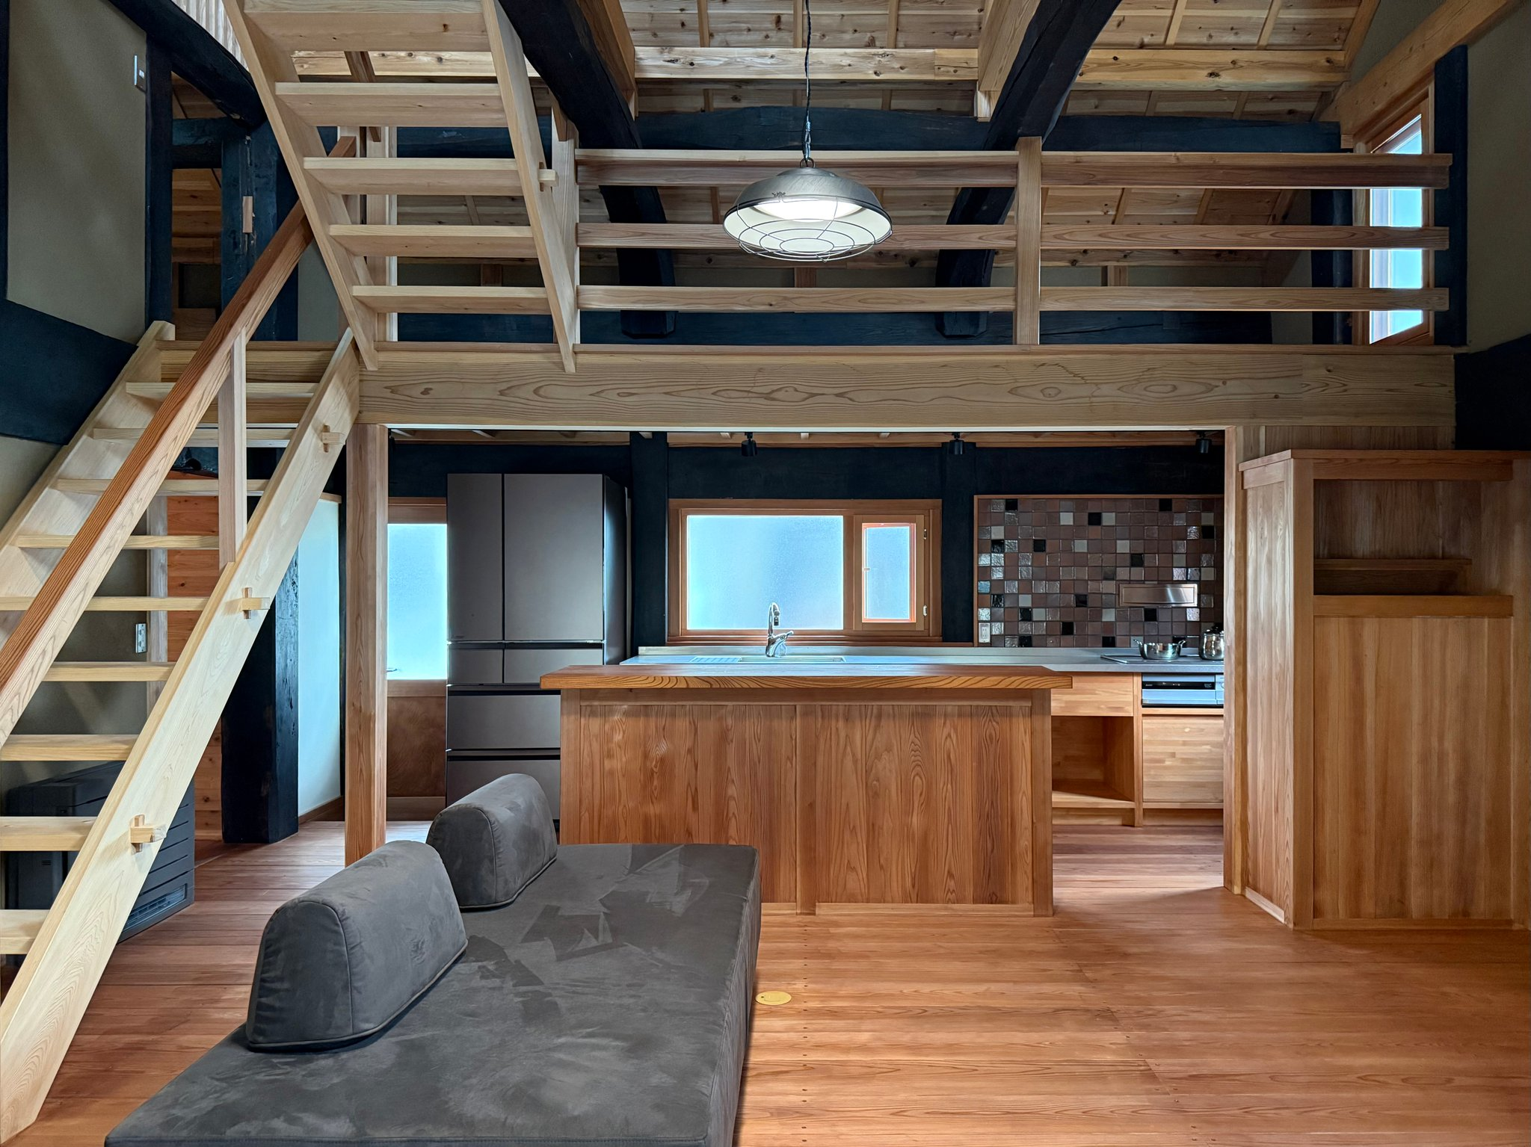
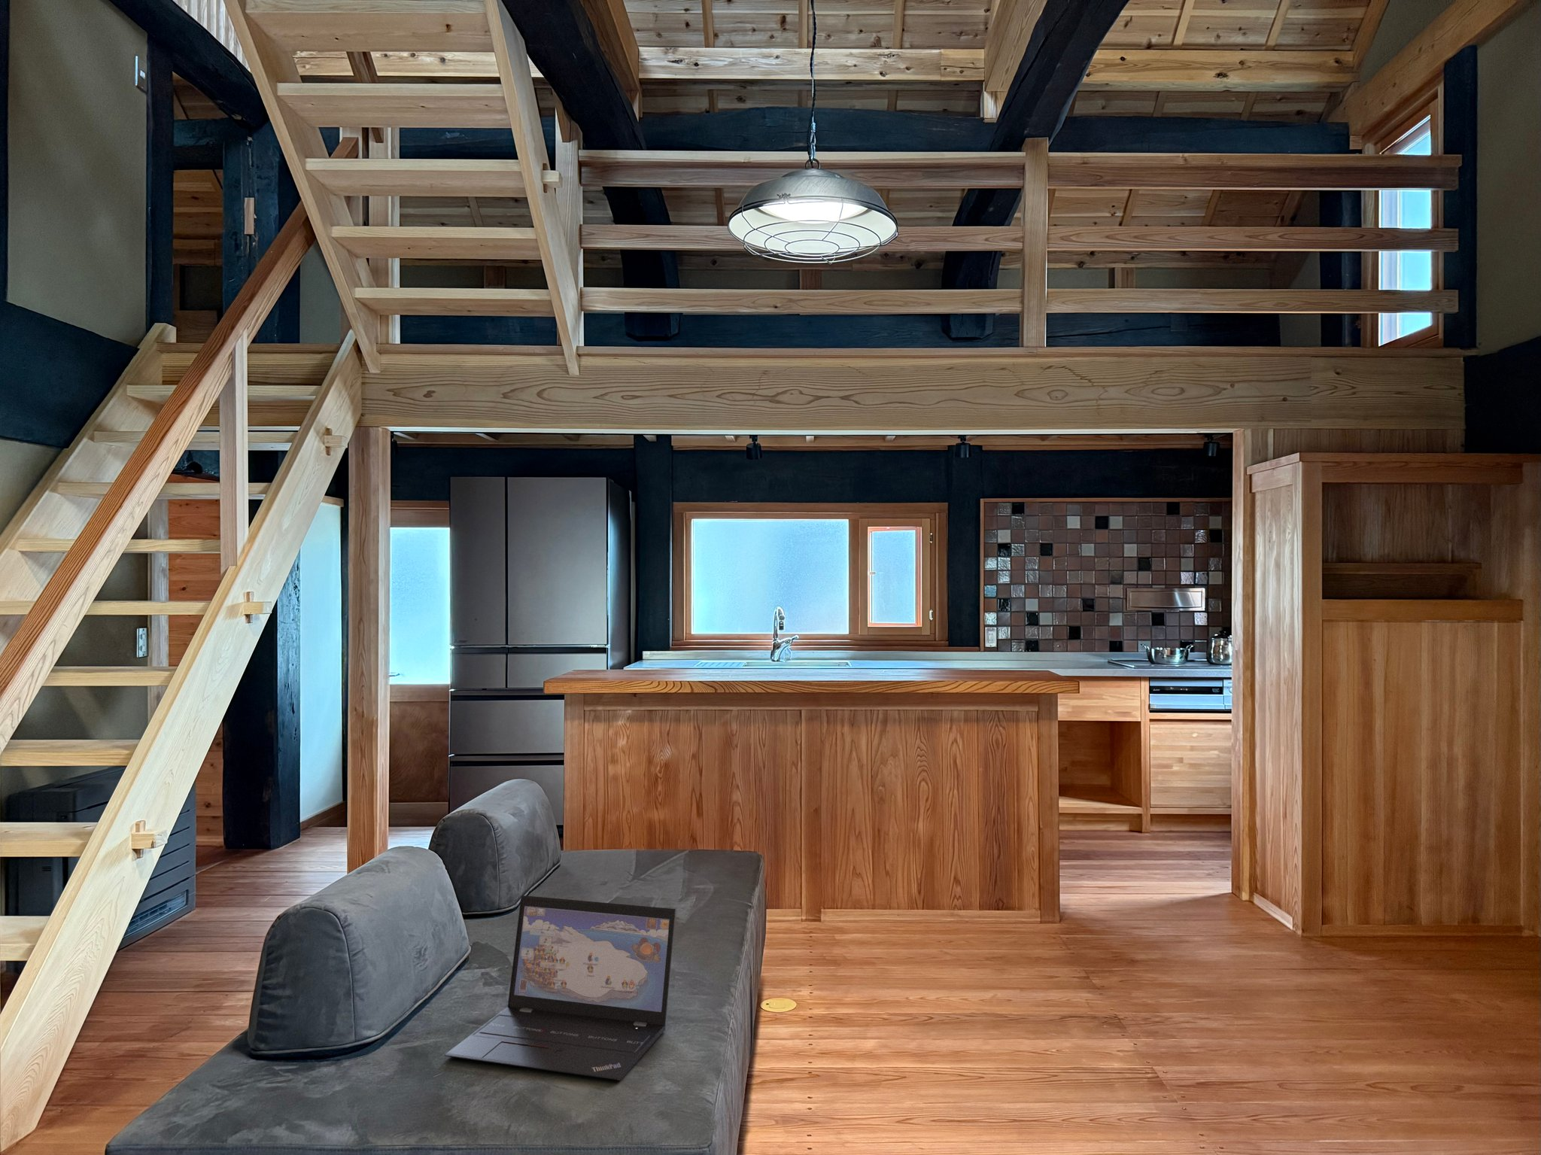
+ laptop [444,894,676,1081]
